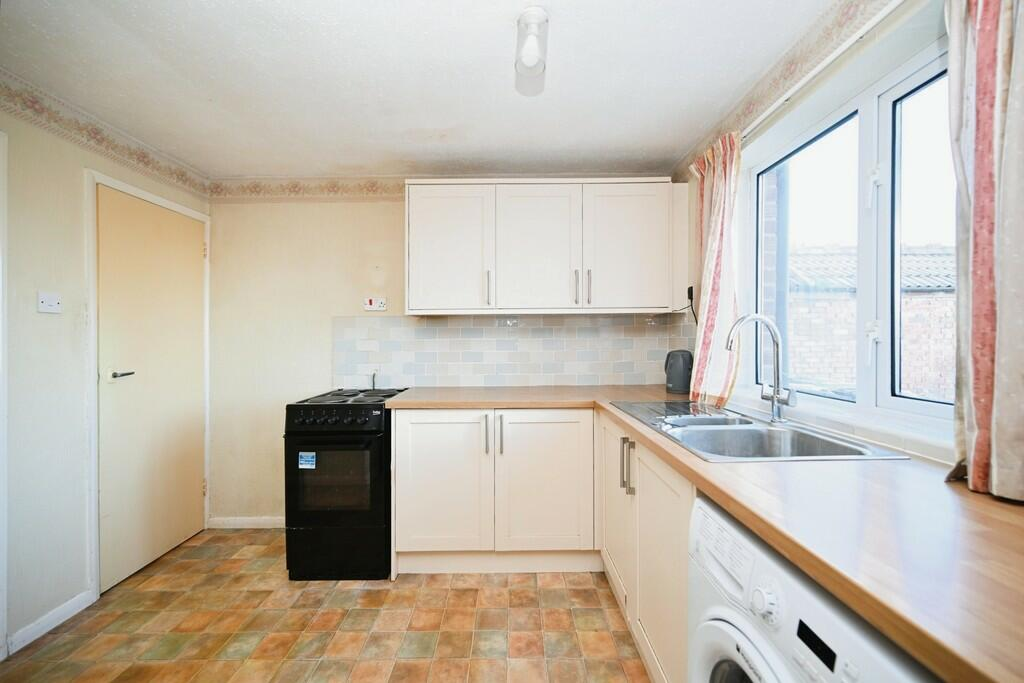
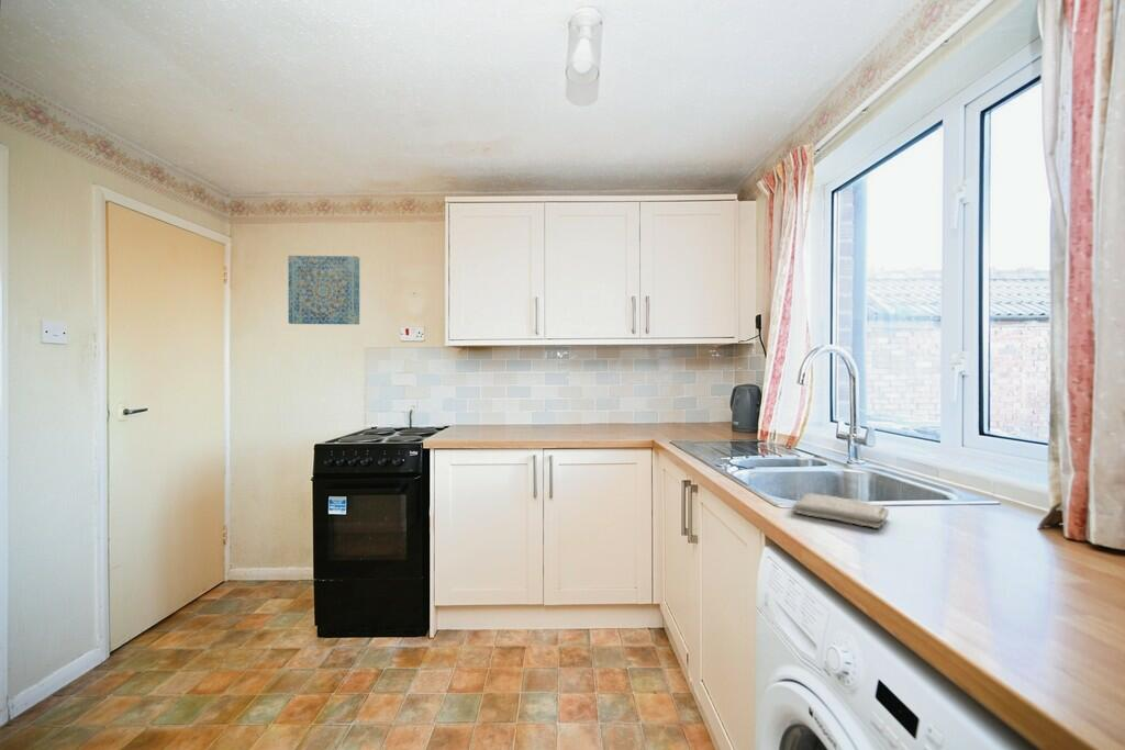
+ wall art [287,255,360,325]
+ washcloth [792,493,890,529]
